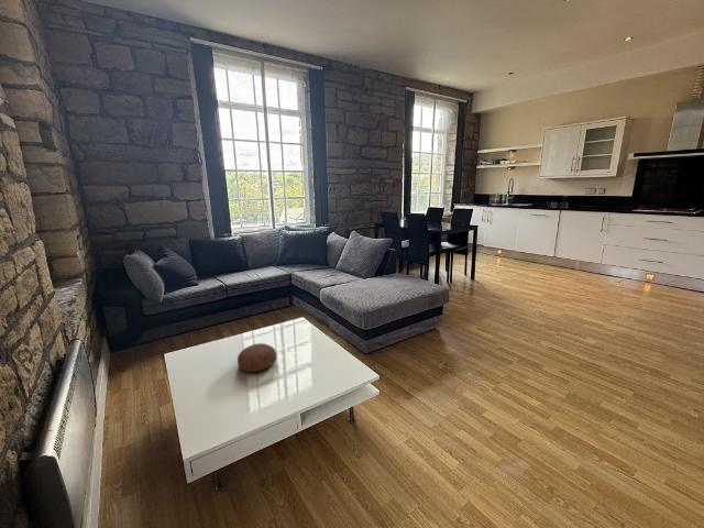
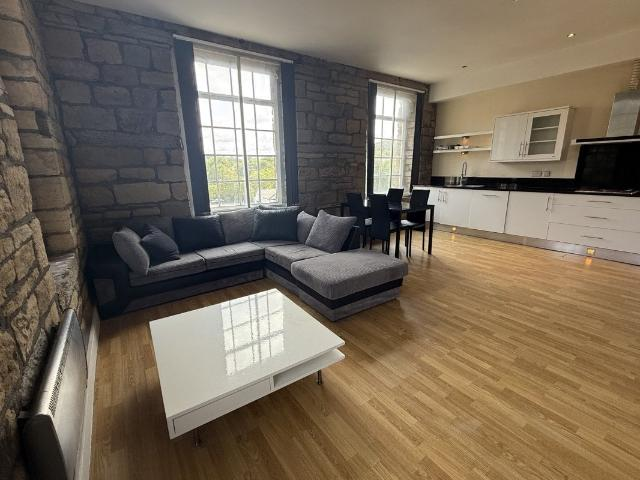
- decorative bowl [237,342,278,374]
